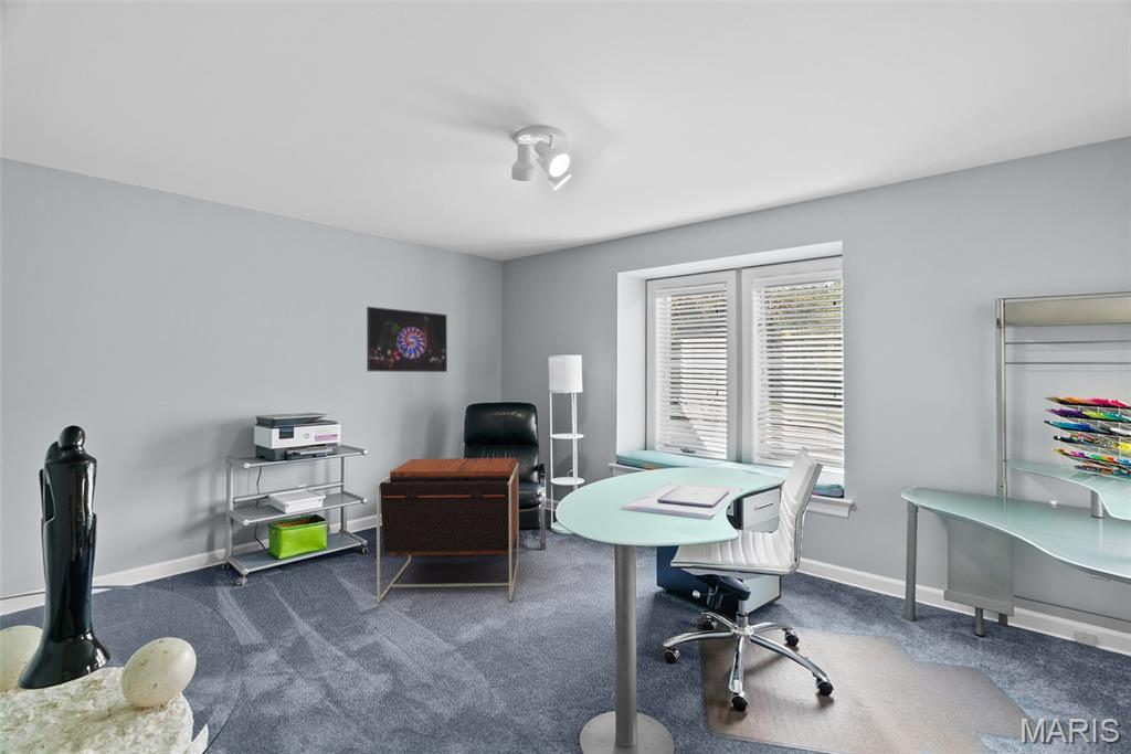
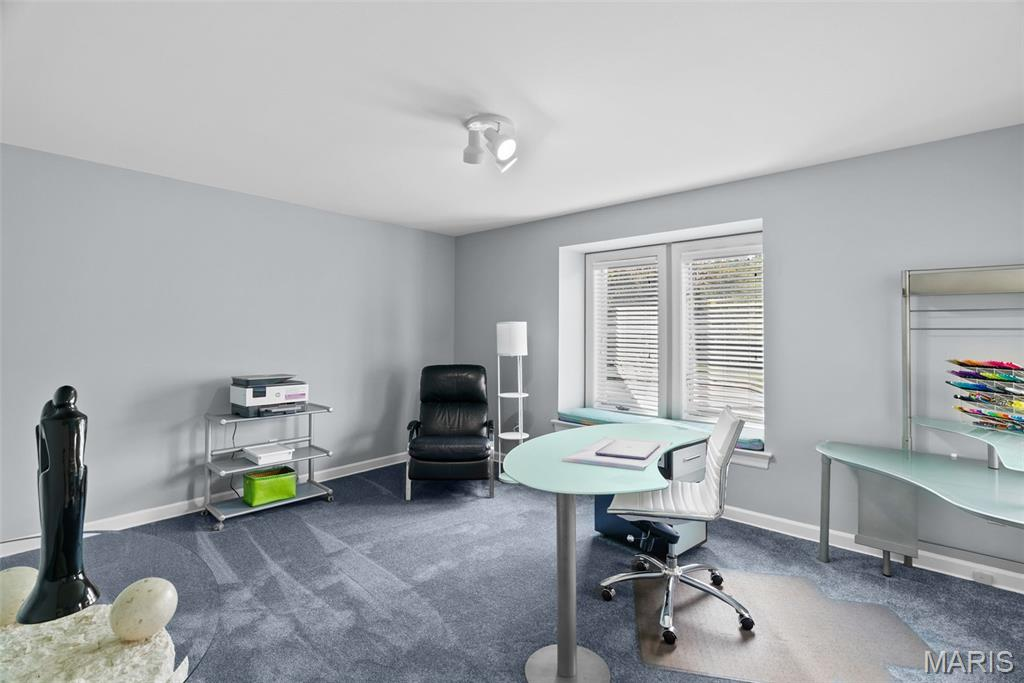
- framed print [366,306,448,373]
- side table [376,457,520,604]
